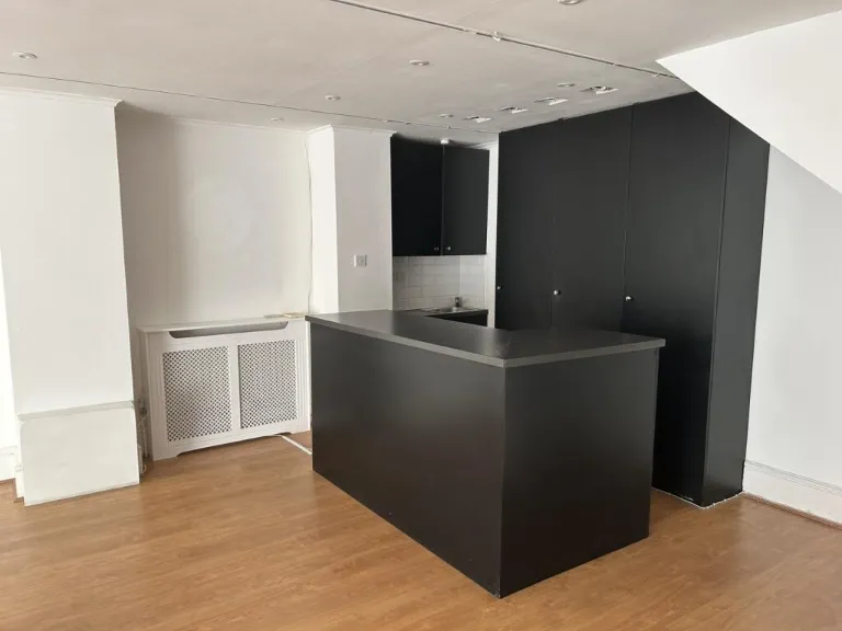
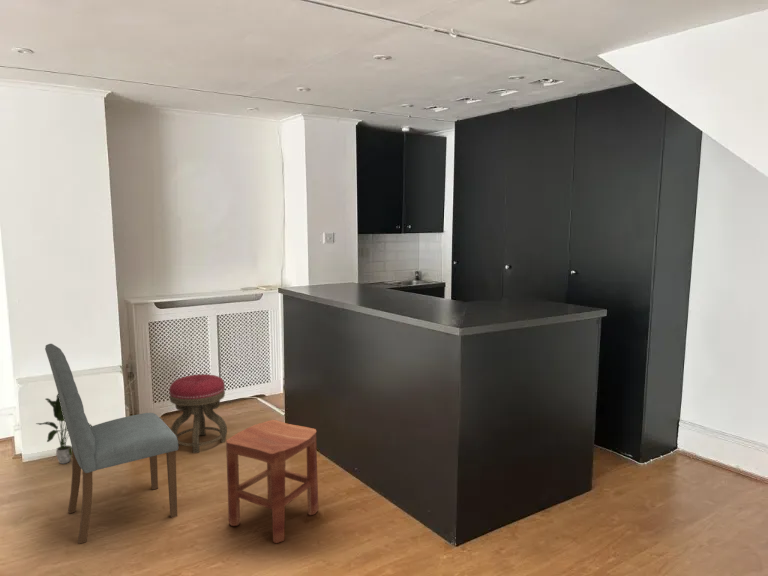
+ stool [168,373,228,454]
+ dining chair [44,343,179,545]
+ stool [225,419,319,544]
+ potted plant [36,393,93,465]
